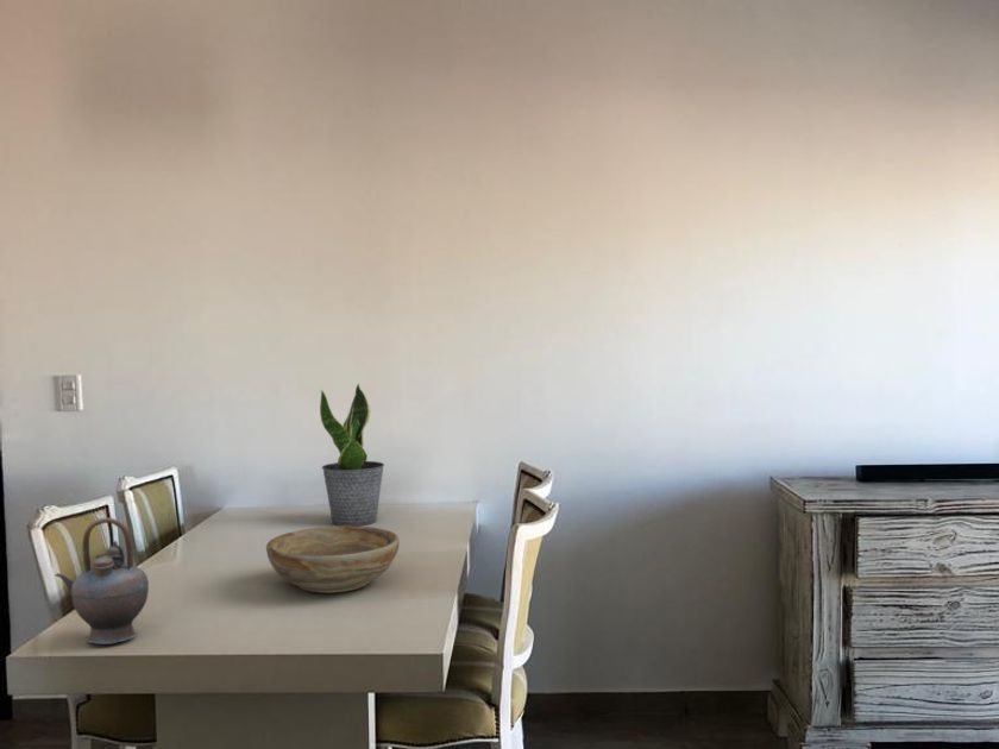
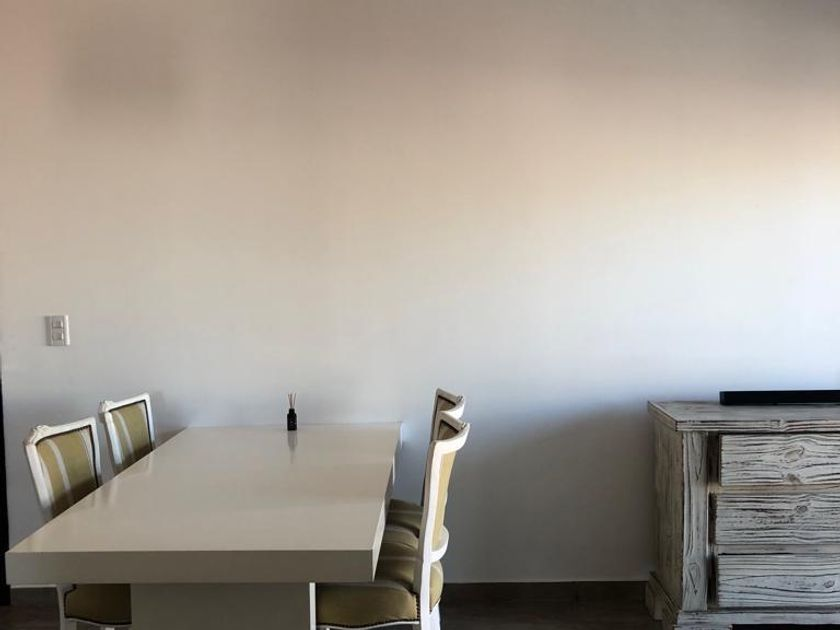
- teapot [54,517,150,646]
- potted plant [319,383,385,527]
- bowl [265,525,401,594]
